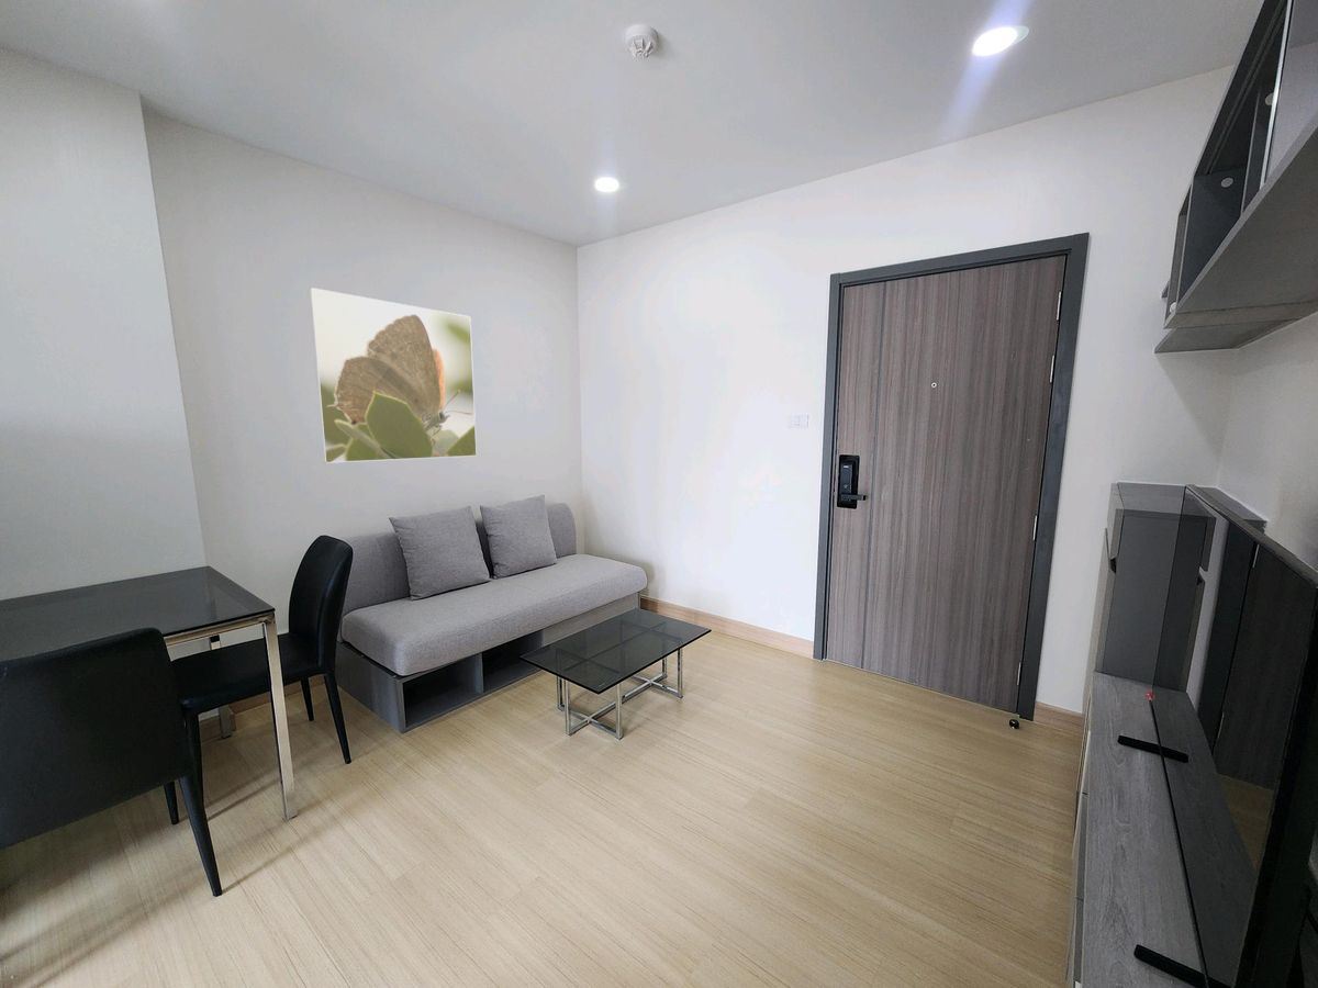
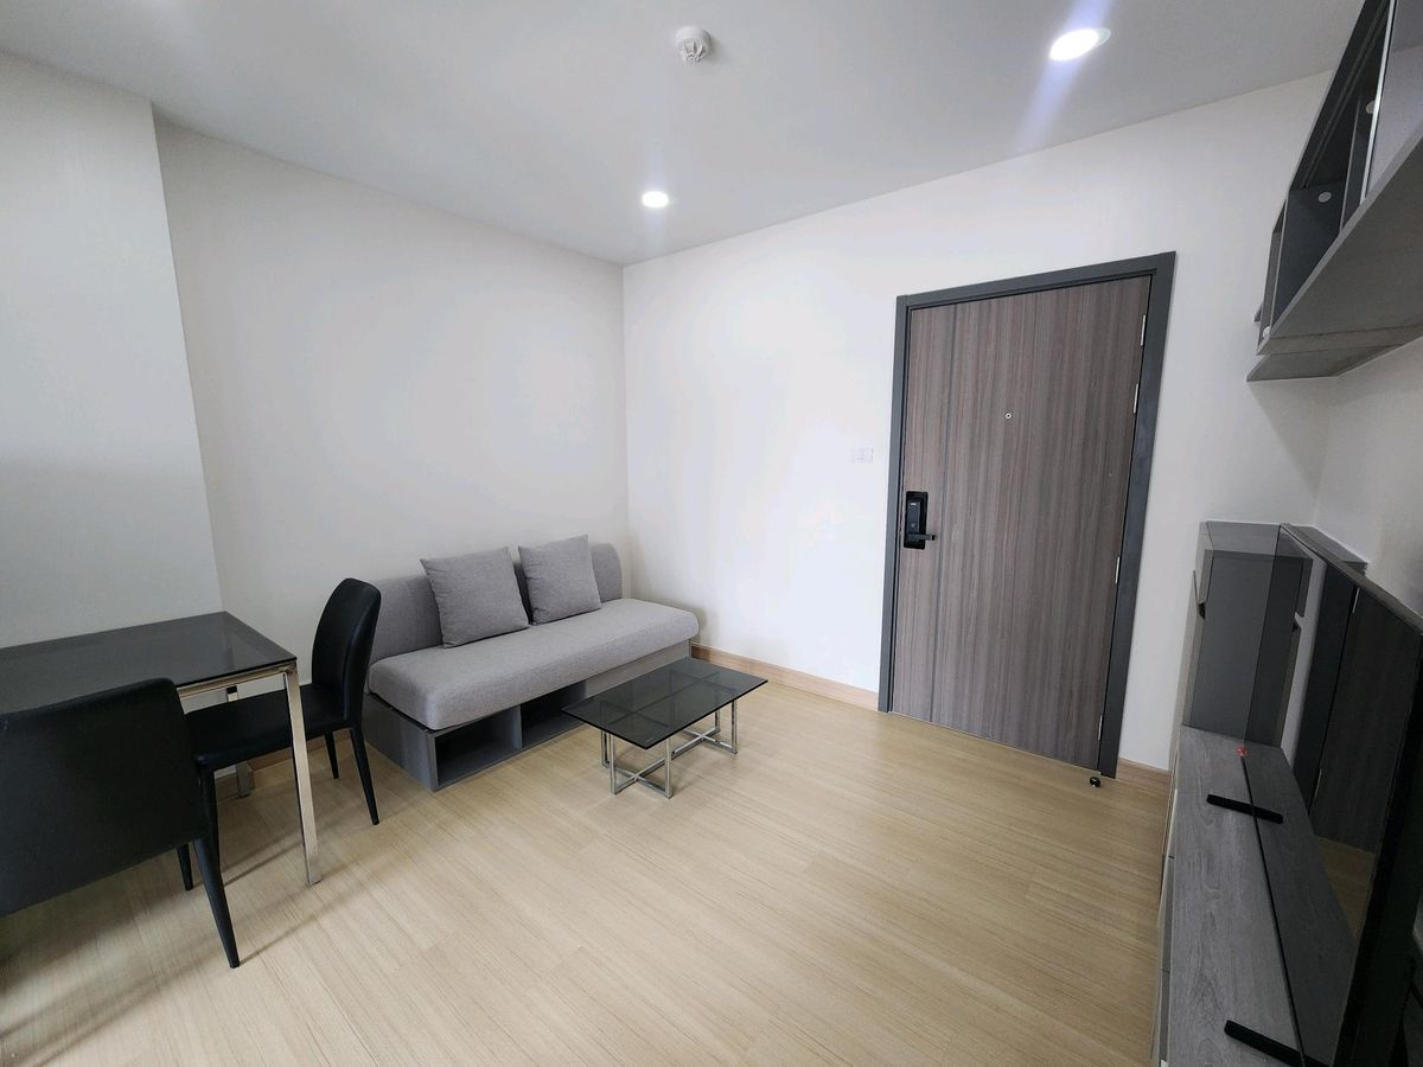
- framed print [308,287,478,464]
